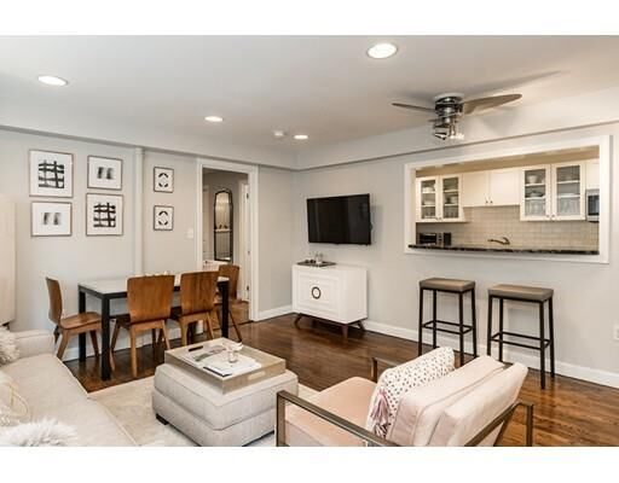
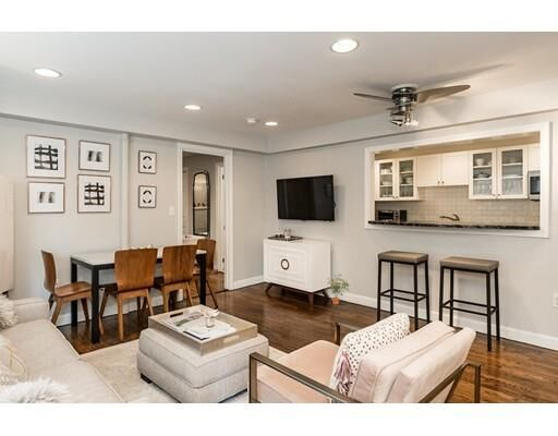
+ potted plant [326,272,351,305]
